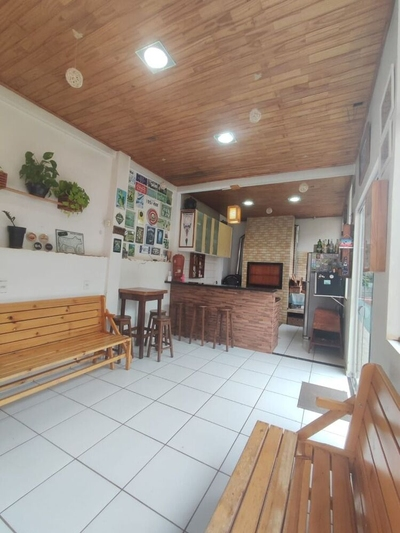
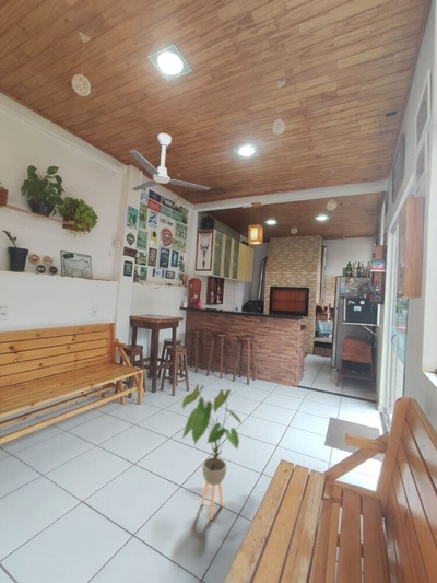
+ house plant [180,383,244,521]
+ ceiling fan [129,132,211,193]
